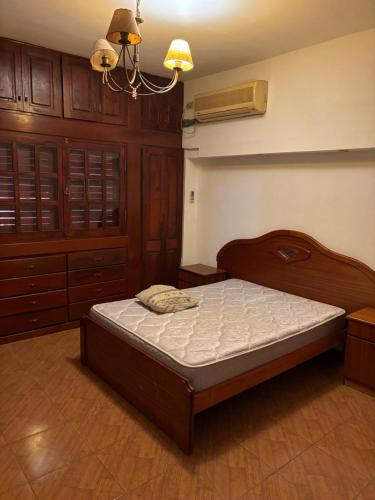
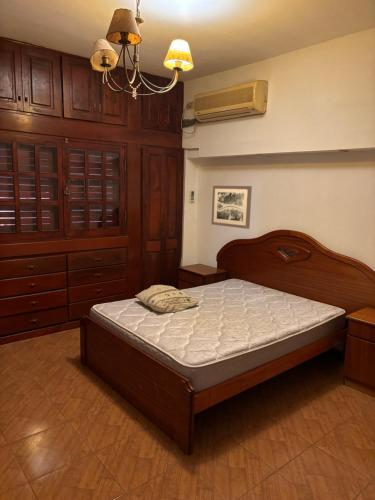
+ wall art [210,185,253,230]
